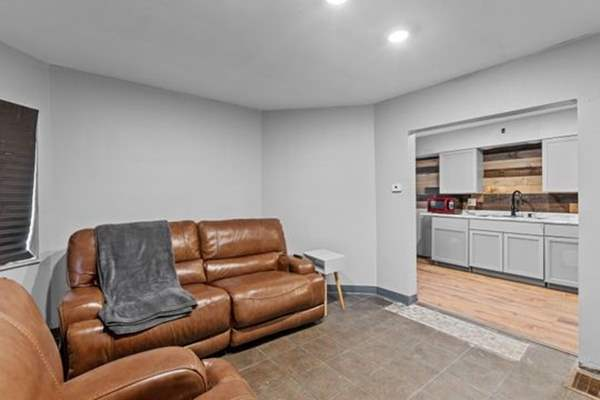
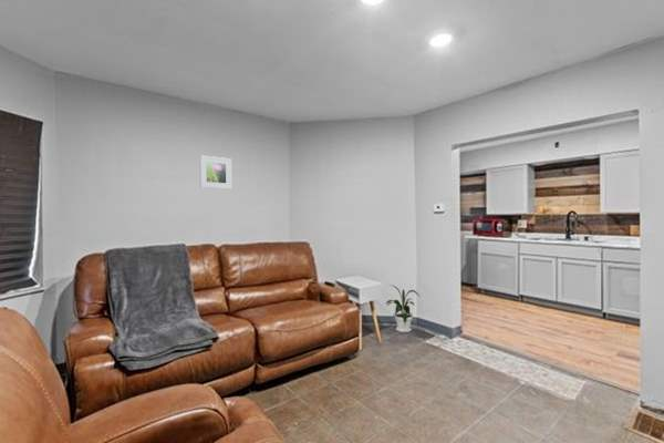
+ house plant [384,284,421,333]
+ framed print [199,154,232,190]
